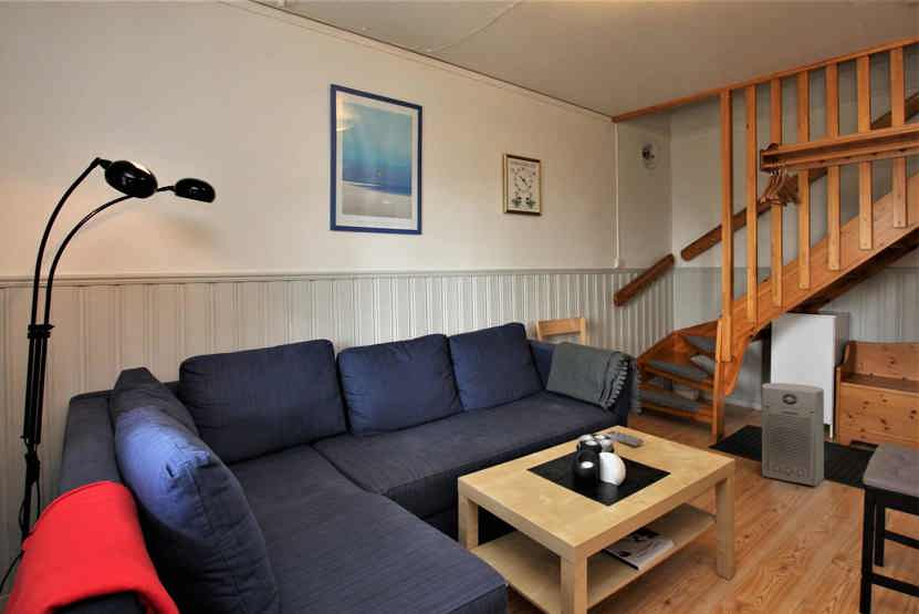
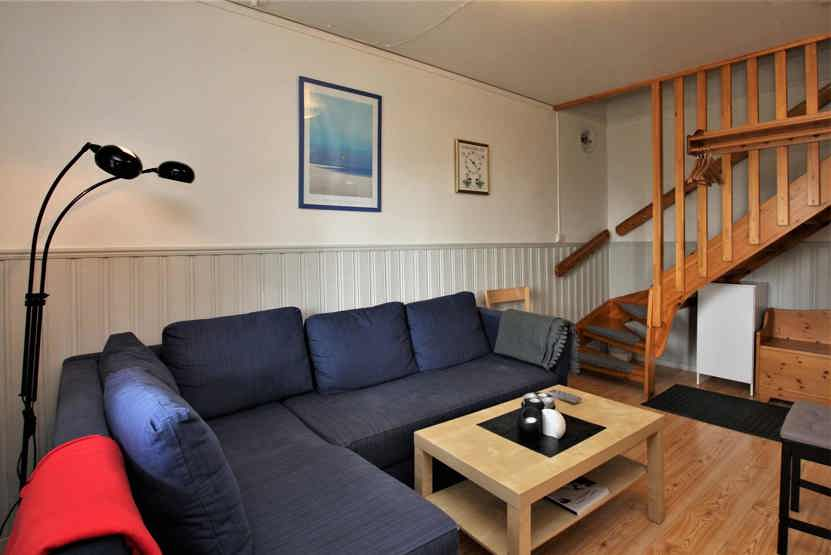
- fan [761,382,825,487]
